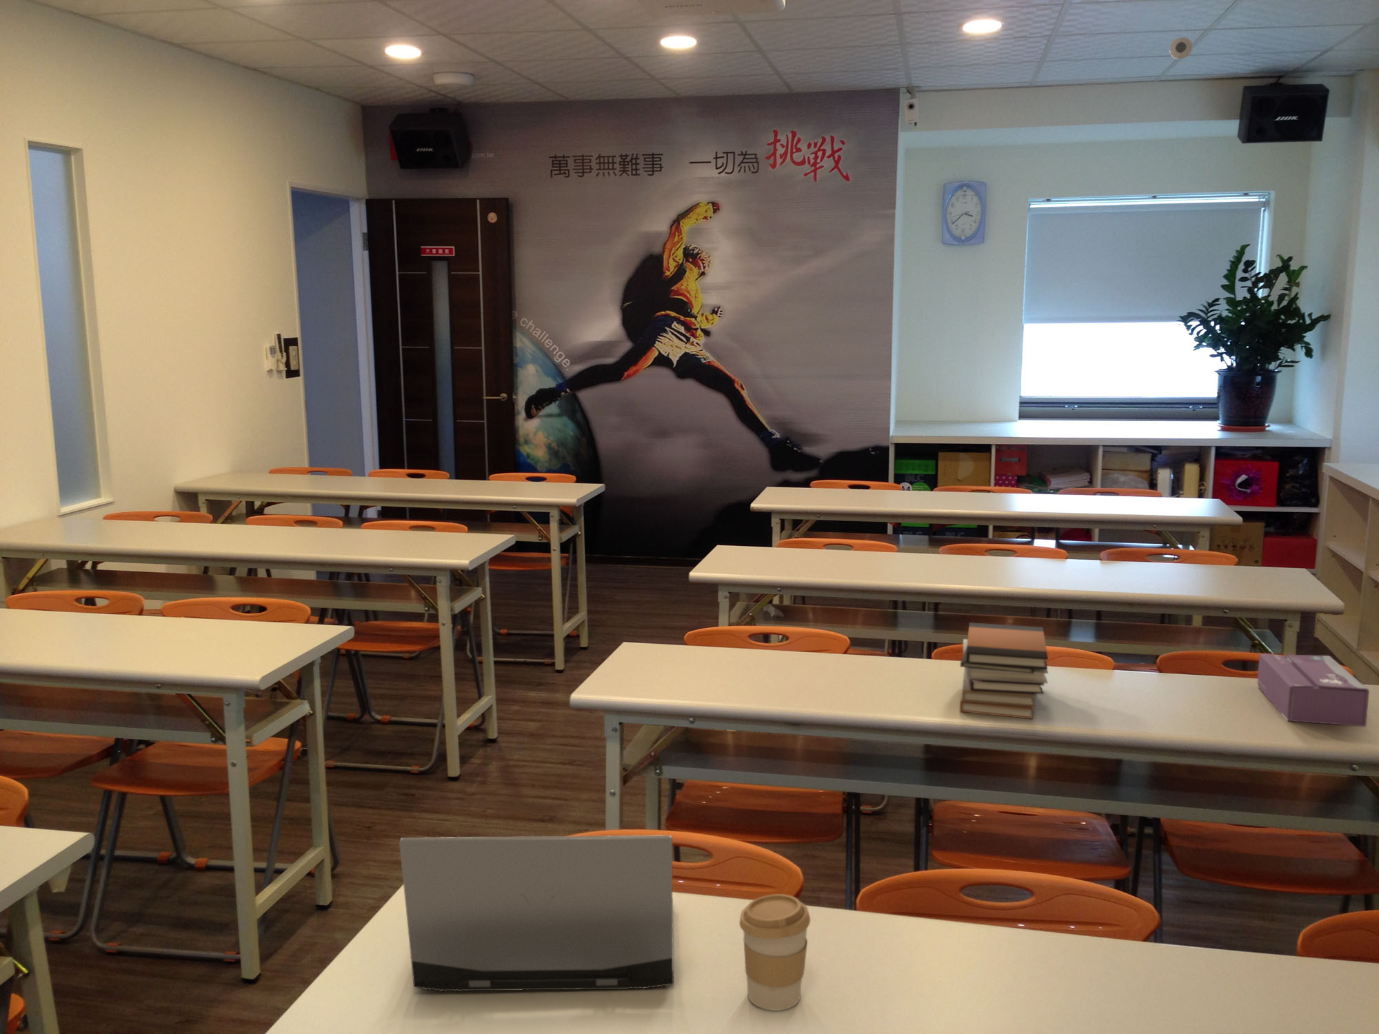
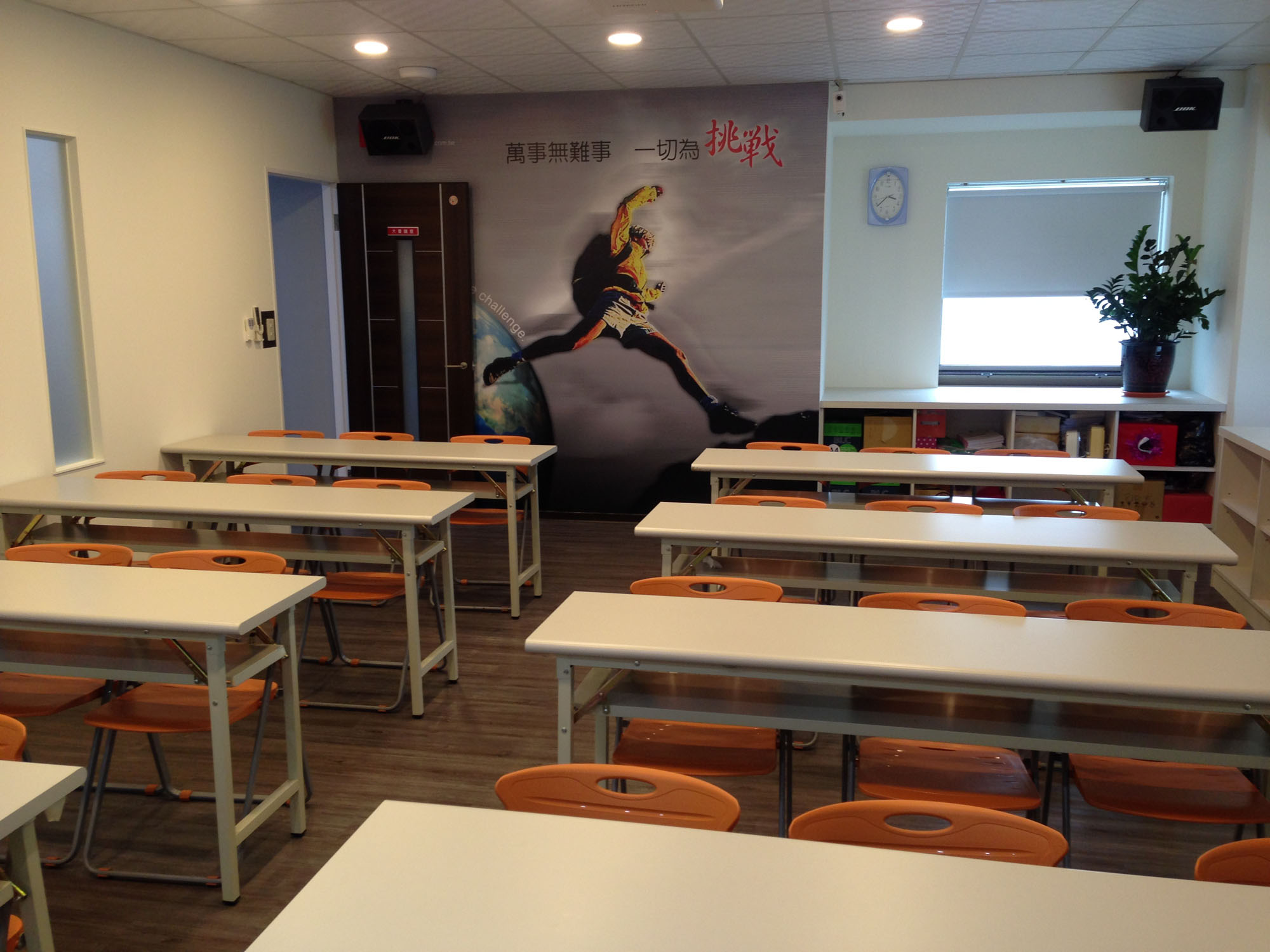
- book stack [959,621,1049,720]
- coffee cup [738,894,811,1011]
- tissue box [1257,653,1370,728]
- laptop computer [398,835,674,993]
- smoke detector [1169,37,1193,60]
